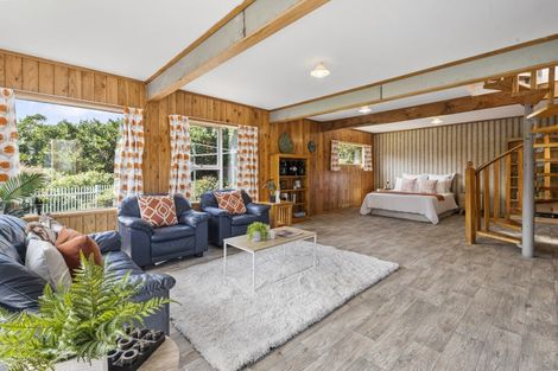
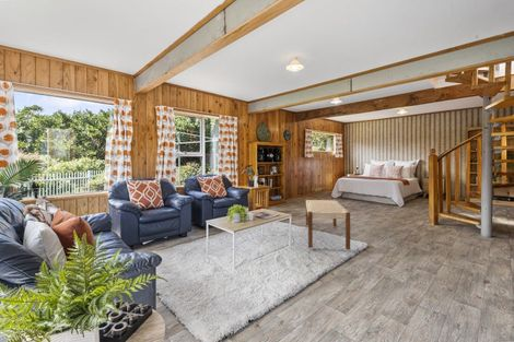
+ bench [305,199,351,250]
